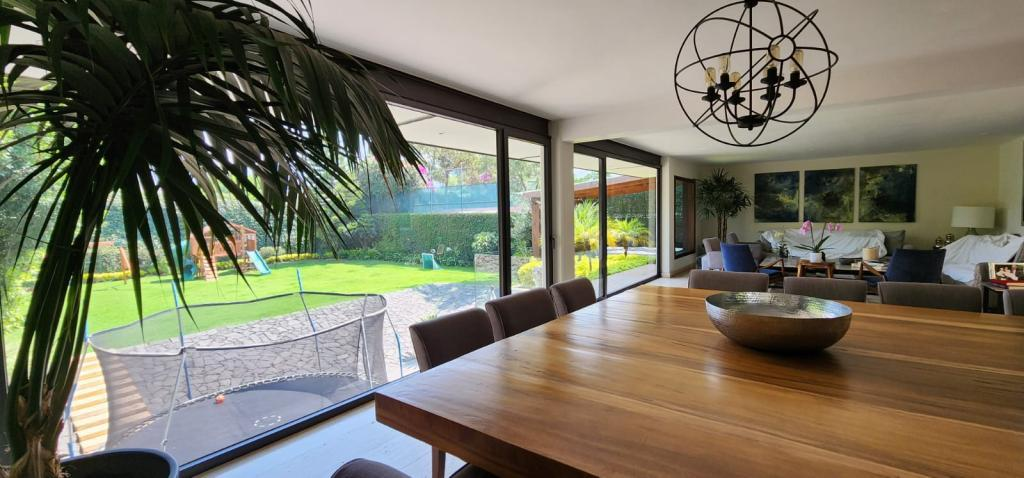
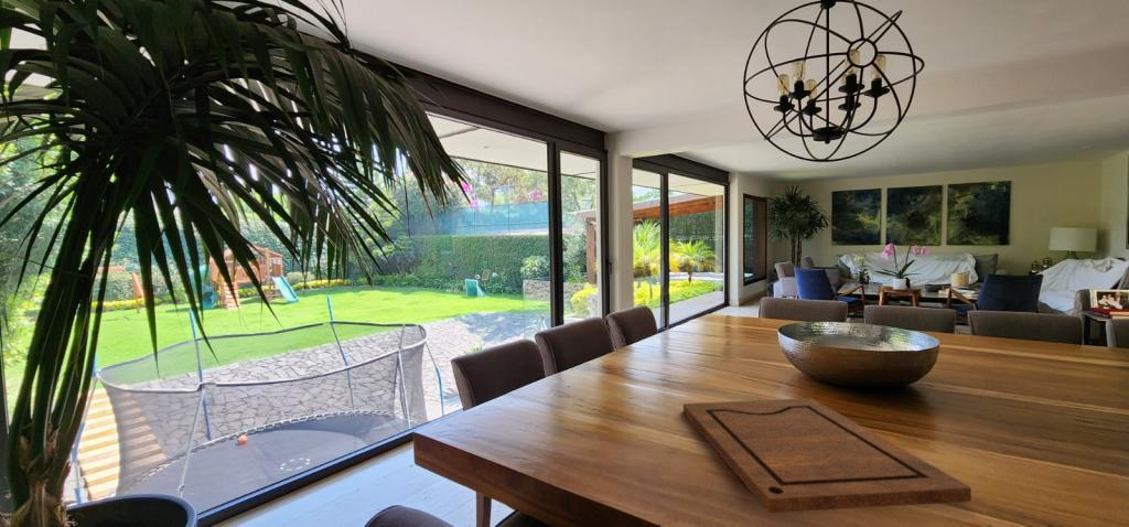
+ cutting board [682,397,972,514]
